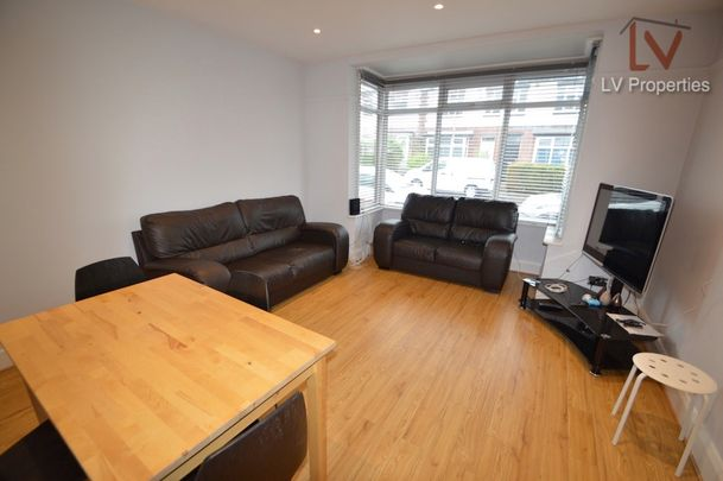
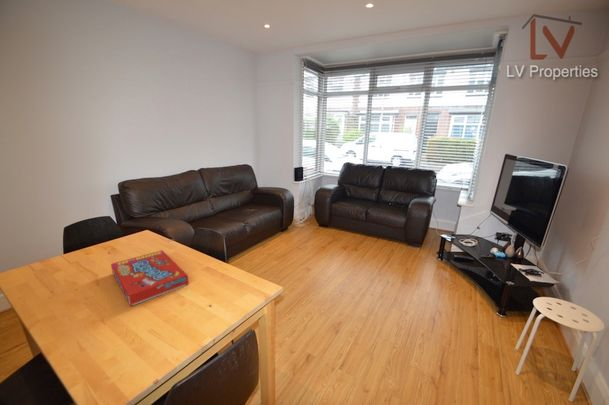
+ snack box [110,249,189,307]
